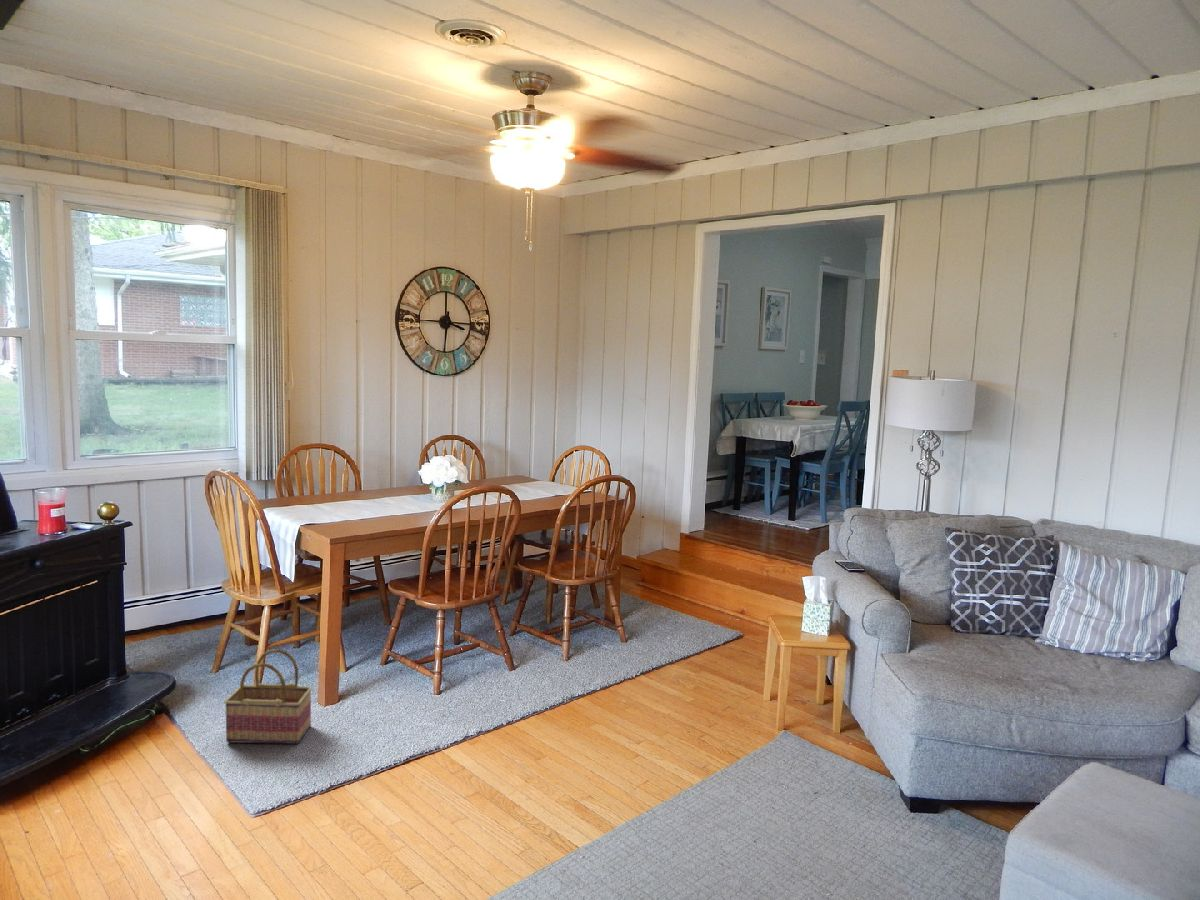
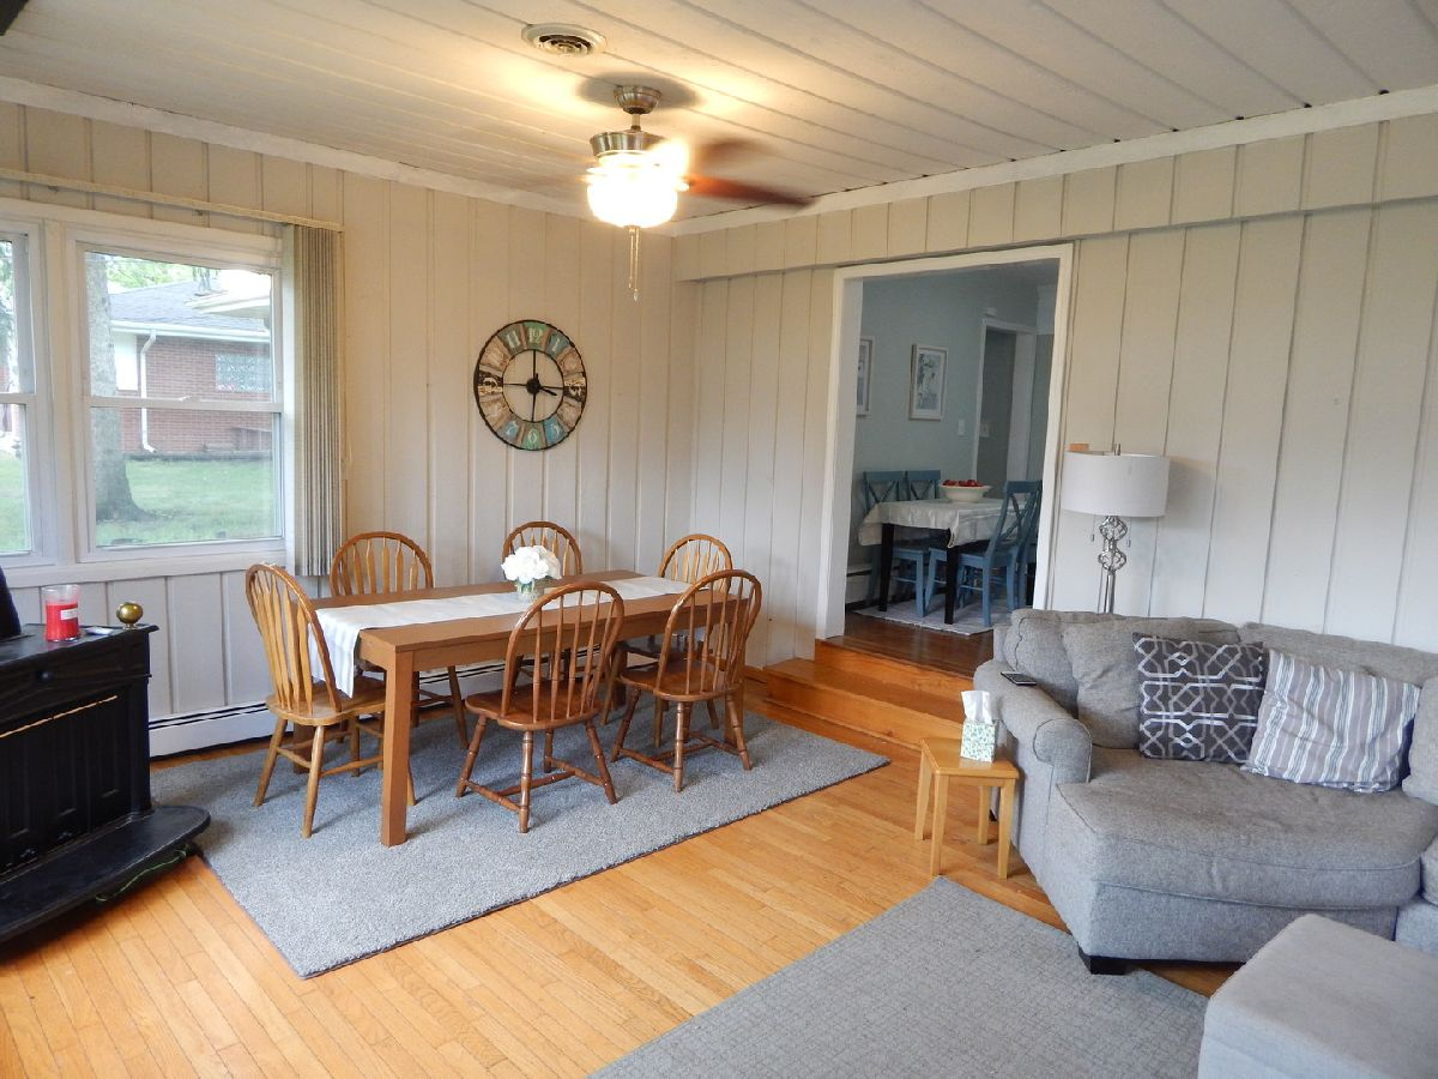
- basket [223,648,313,745]
